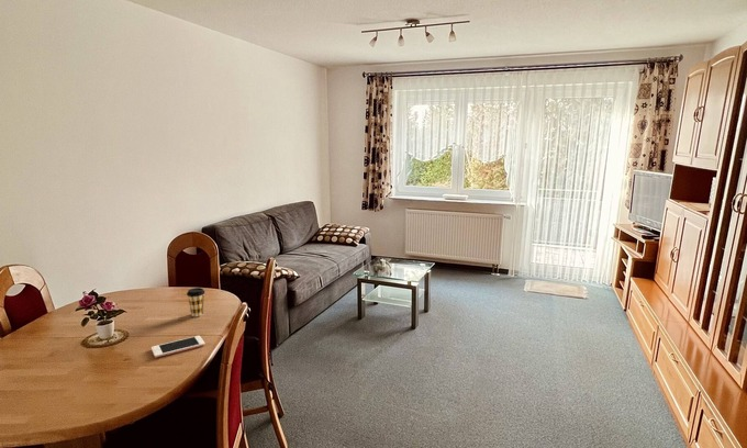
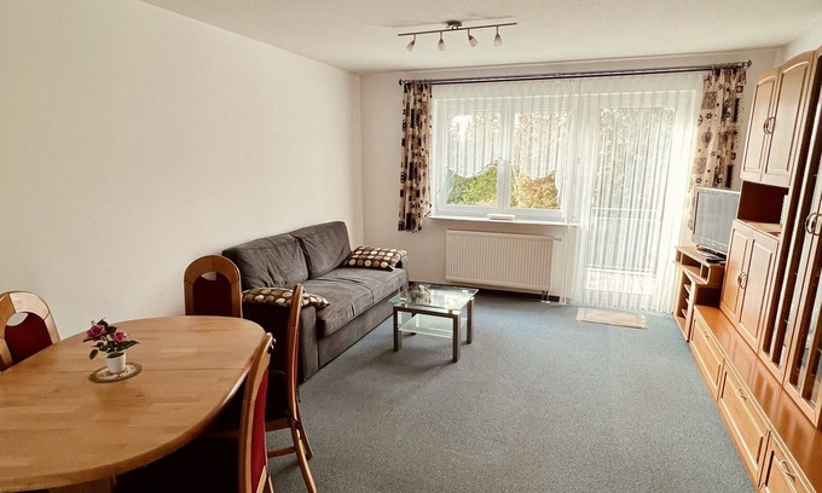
- coffee cup [186,287,205,317]
- cell phone [150,335,205,359]
